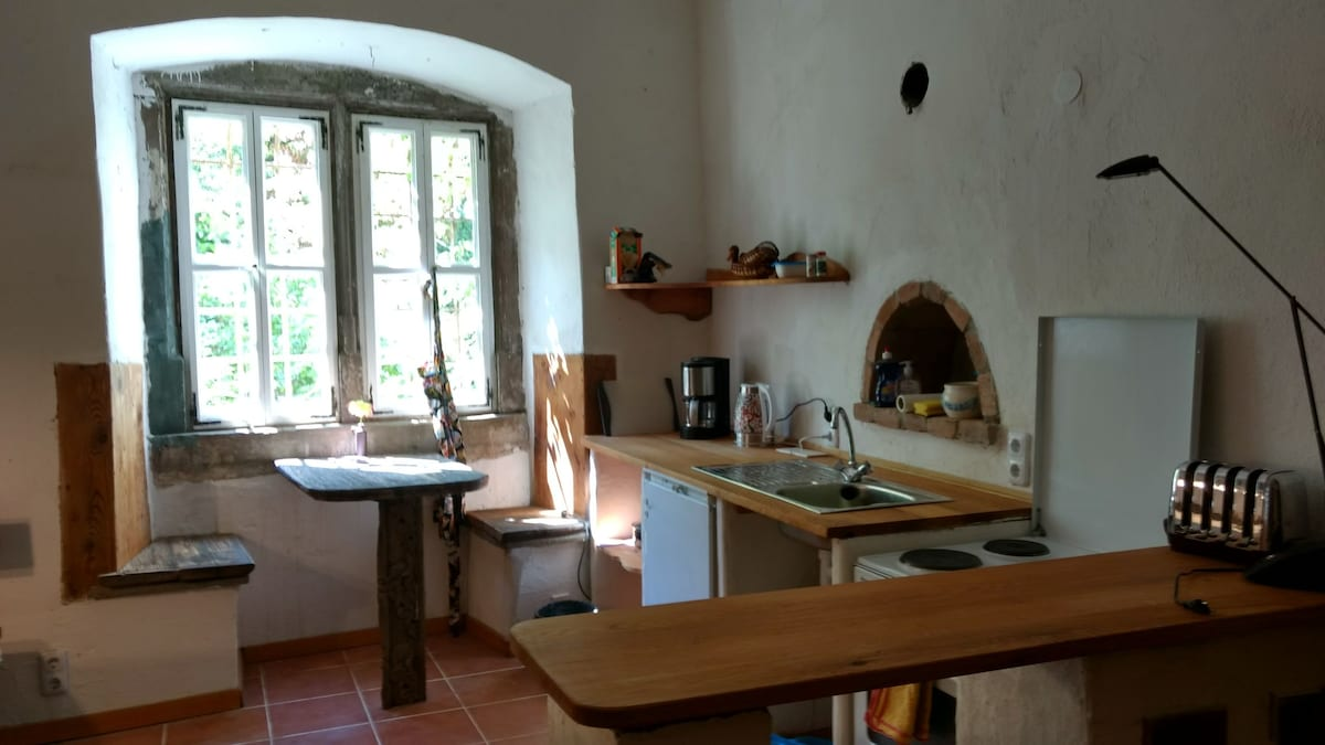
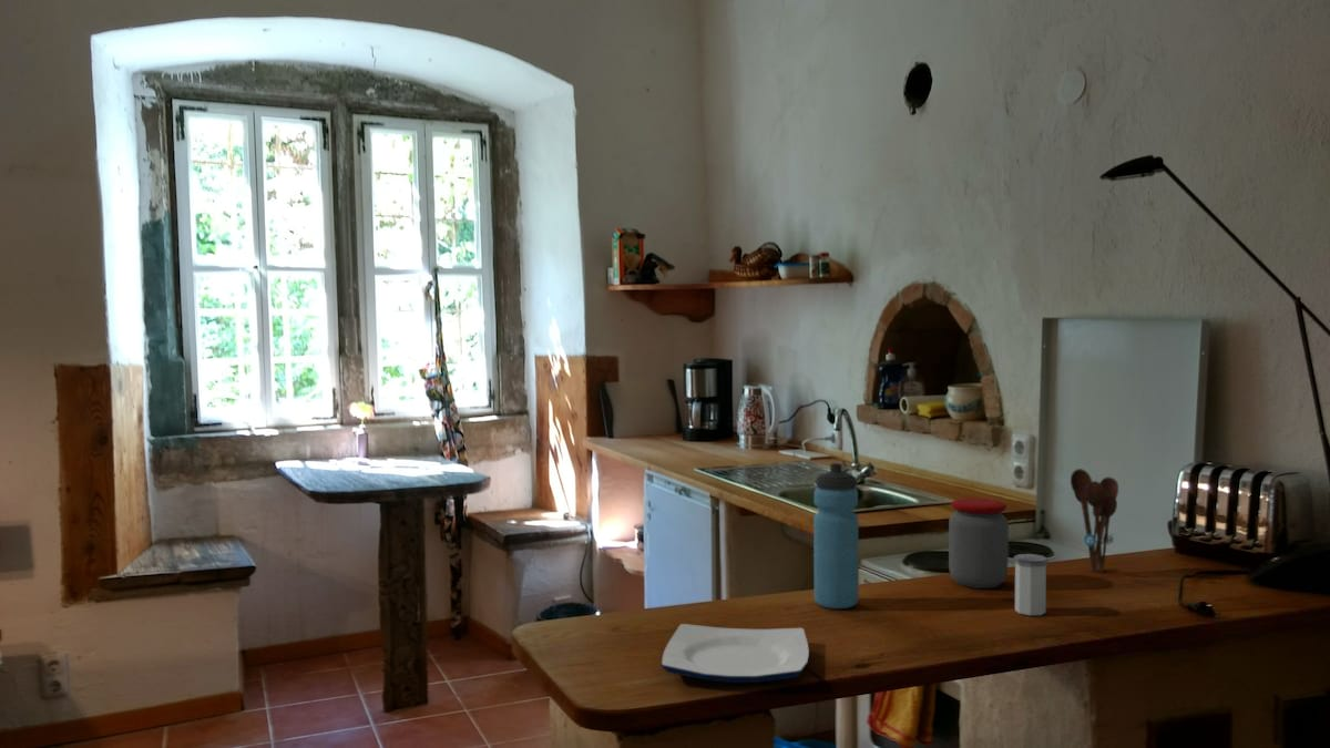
+ plate [661,623,810,684]
+ water bottle [812,462,859,609]
+ utensil holder [1070,468,1119,574]
+ salt shaker [1013,553,1048,616]
+ jar [948,498,1010,590]
